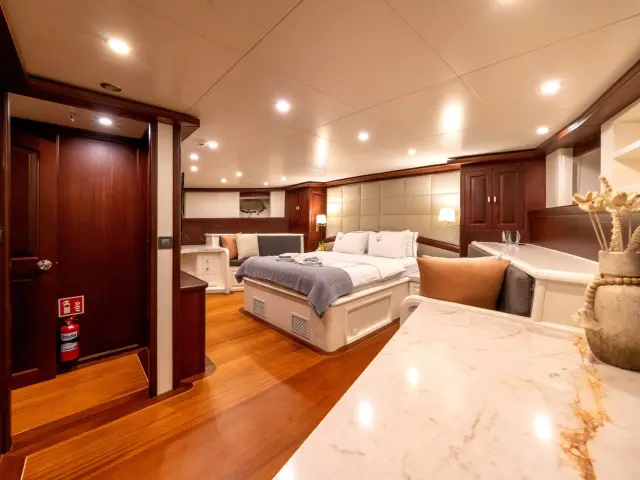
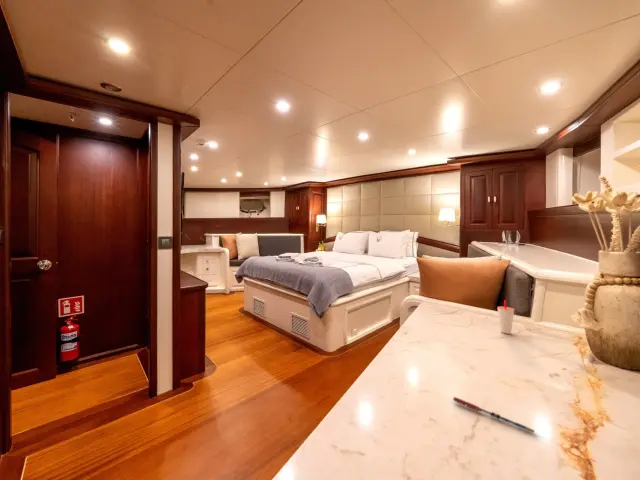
+ cup [496,299,516,335]
+ pen [452,396,535,435]
